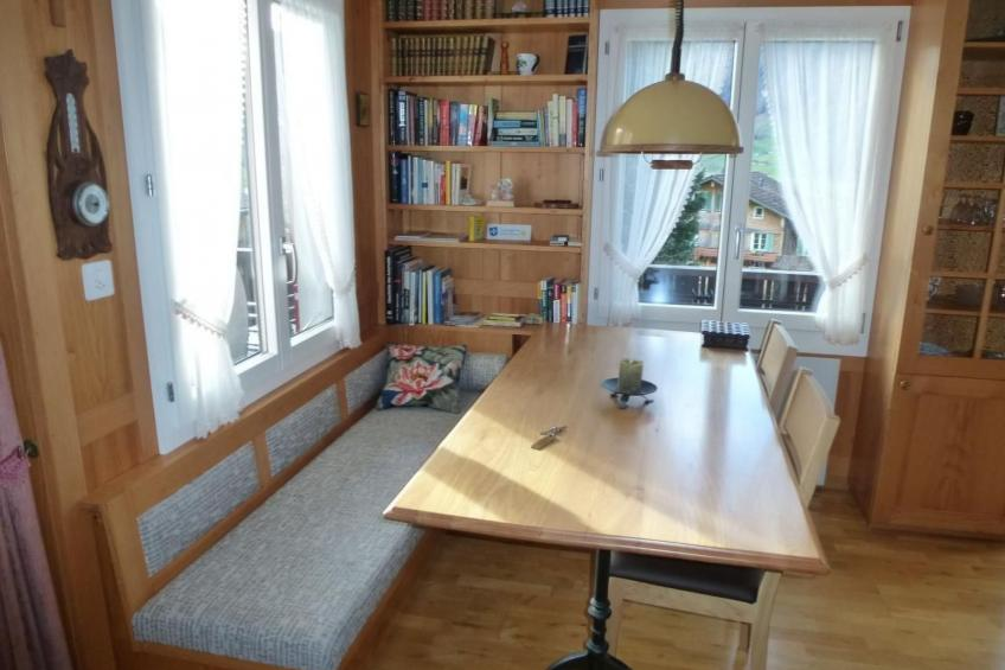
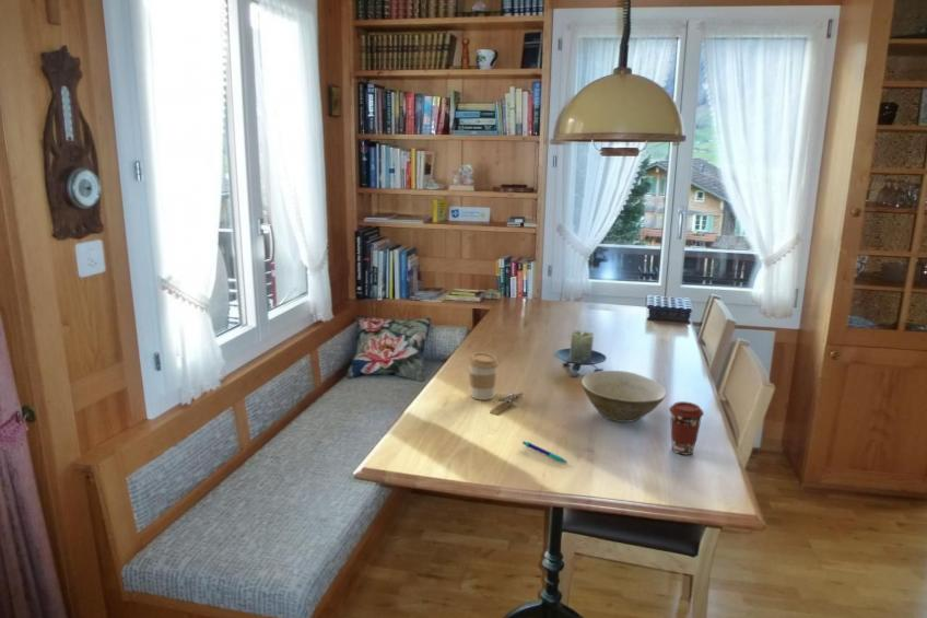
+ bowl [580,370,667,423]
+ coffee cup [467,351,500,401]
+ pen [521,440,568,464]
+ coffee cup [668,400,705,456]
